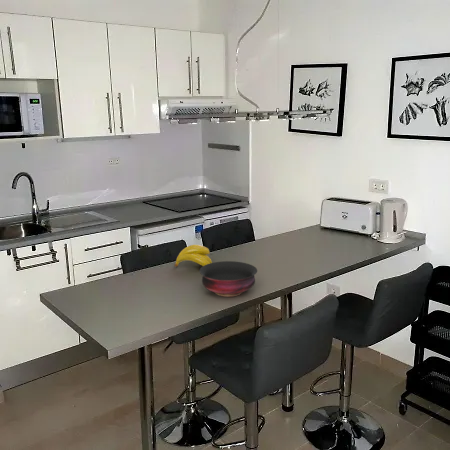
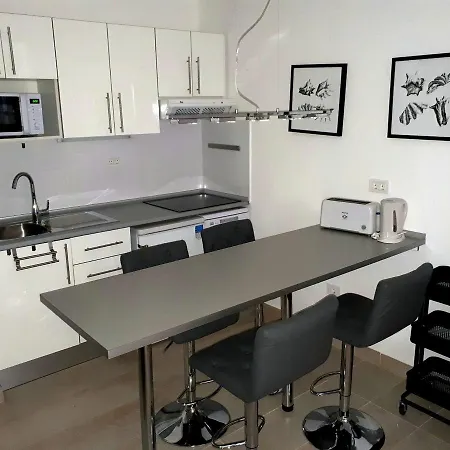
- bowl [198,260,258,297]
- banana [173,243,213,268]
